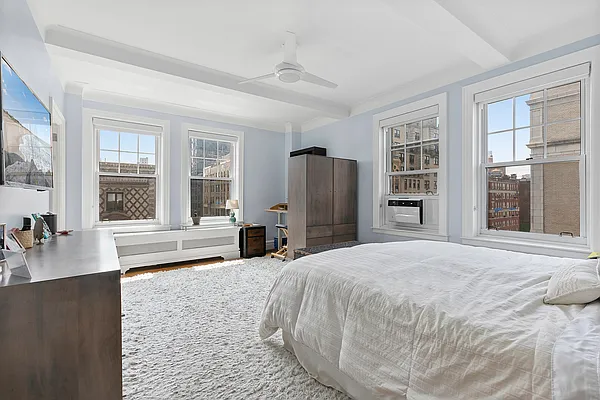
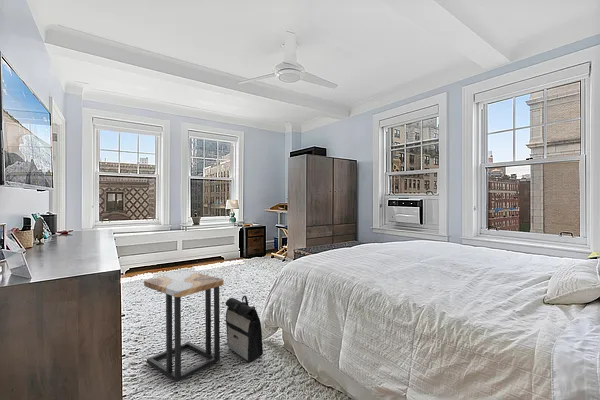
+ side table [143,270,225,384]
+ backpack [225,295,264,363]
